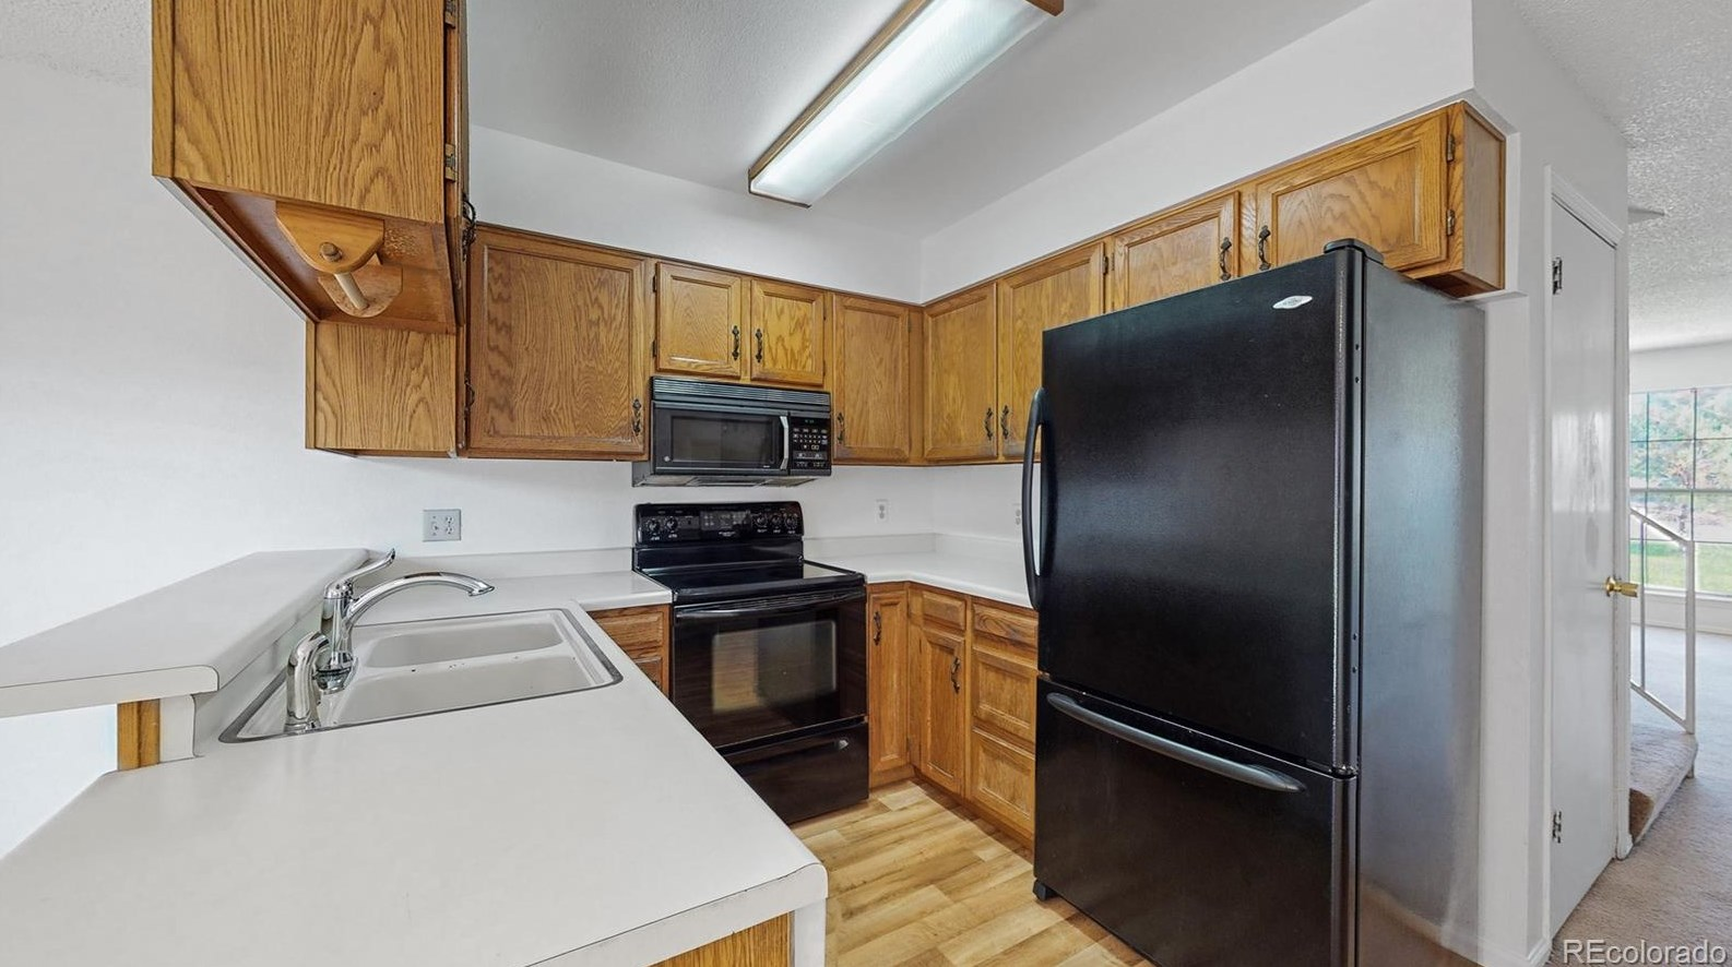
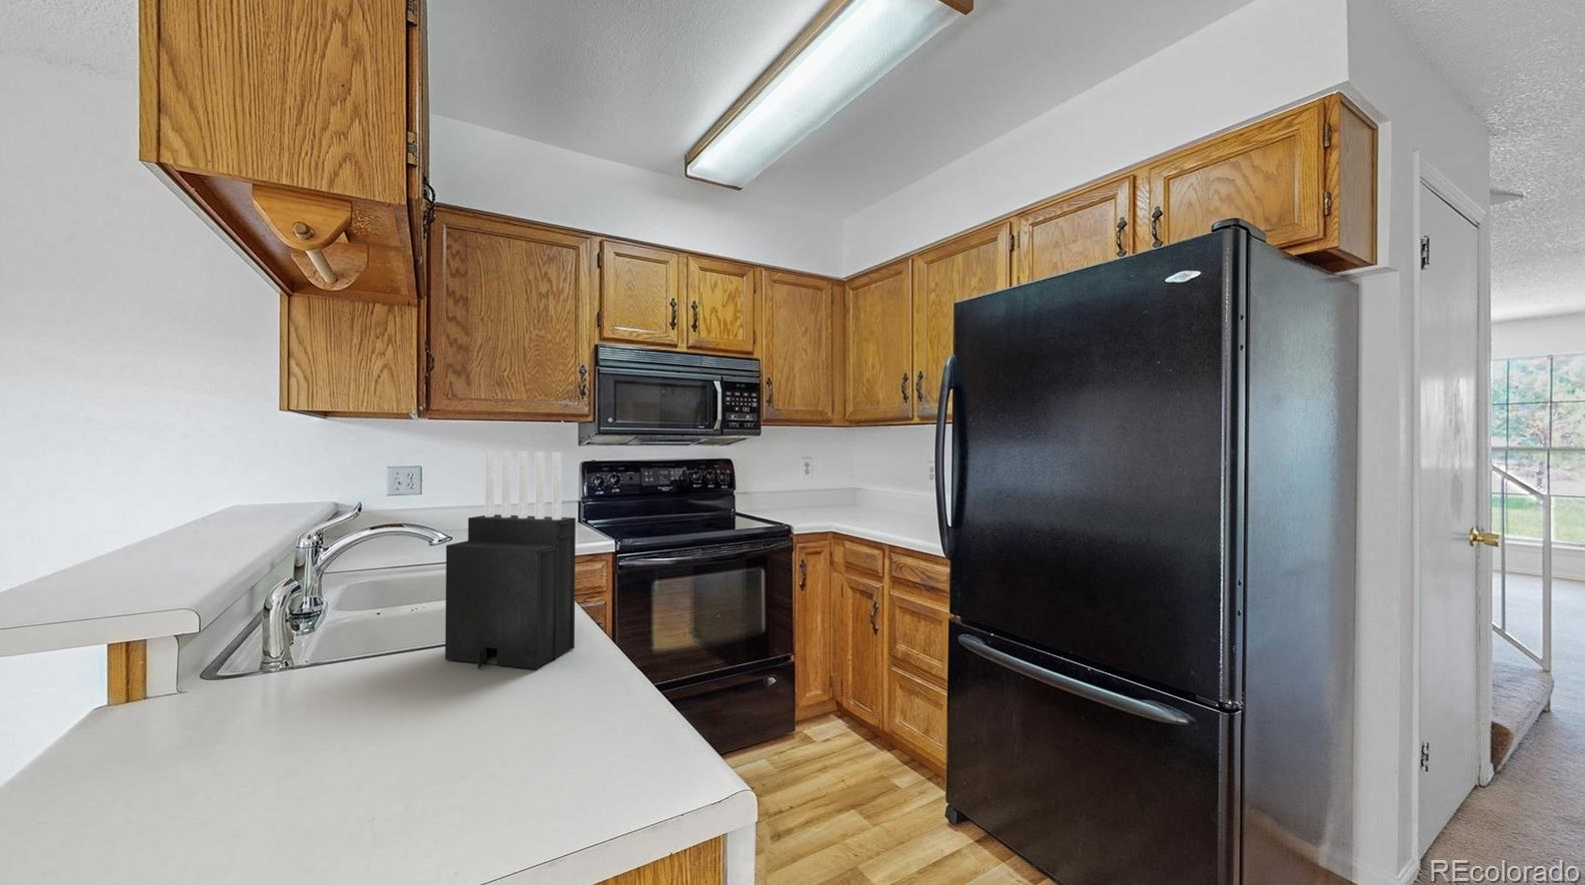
+ knife block [445,451,577,671]
